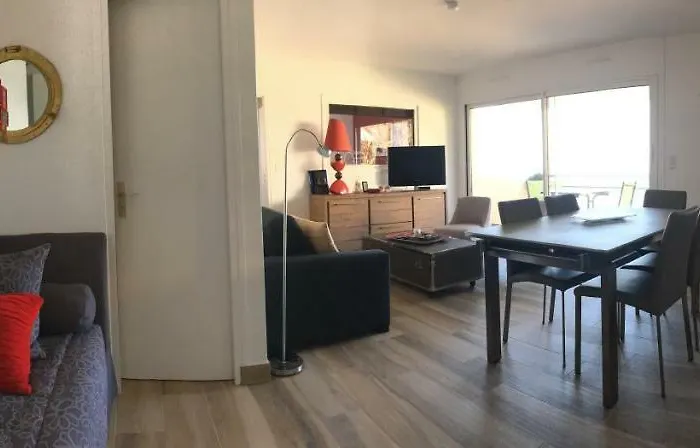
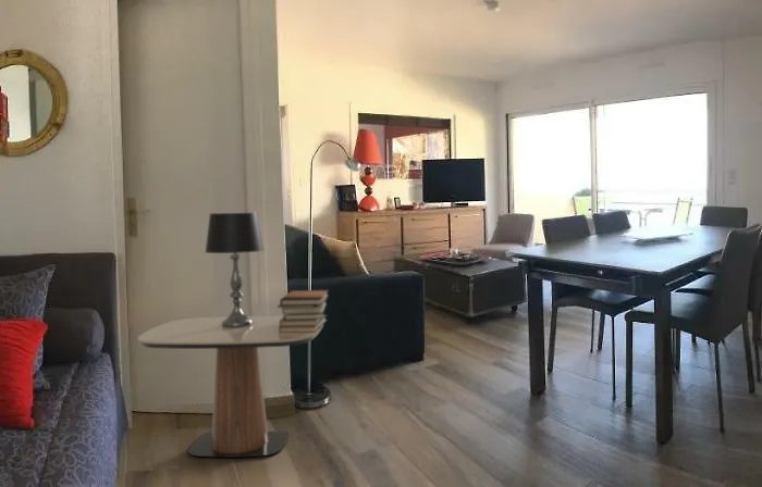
+ table lamp [204,212,266,327]
+ book stack [276,289,330,333]
+ side table [137,315,324,459]
